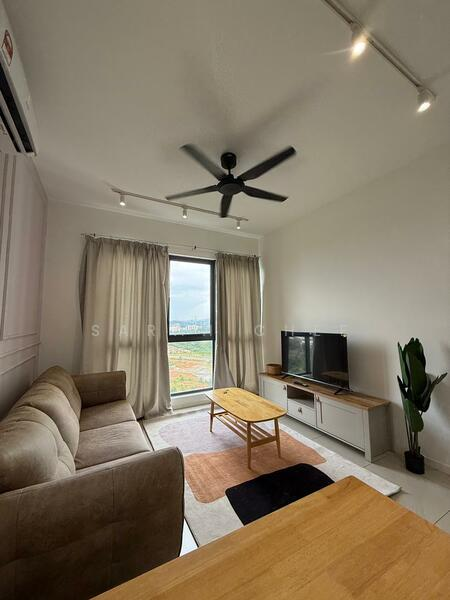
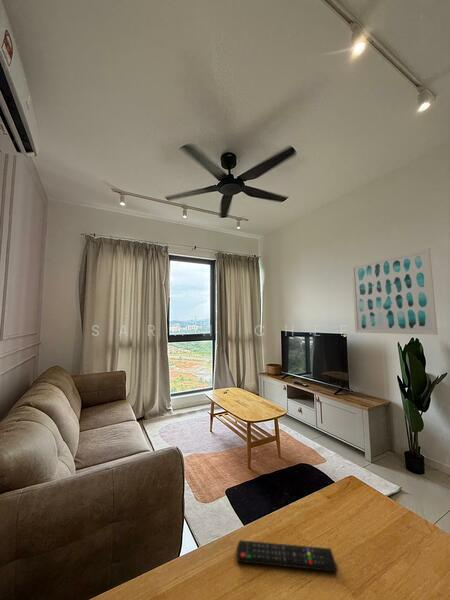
+ wall art [350,247,438,336]
+ remote control [236,539,339,573]
